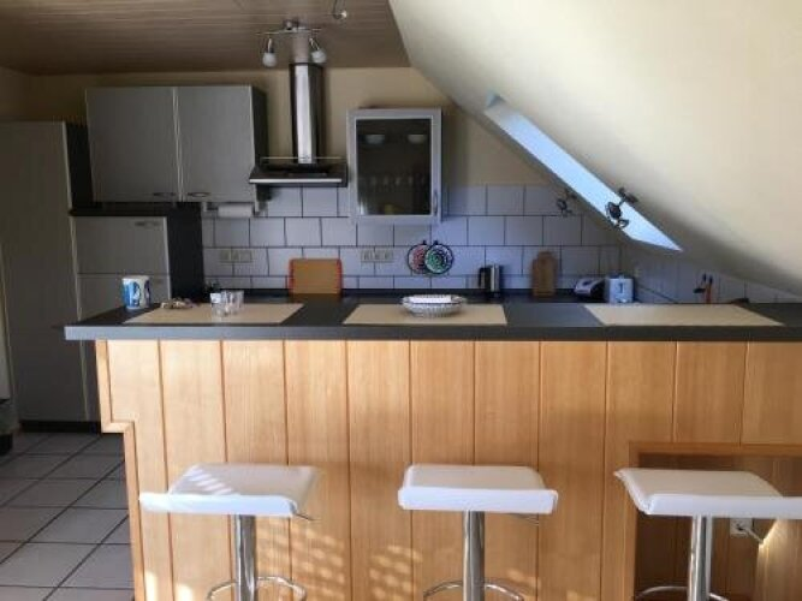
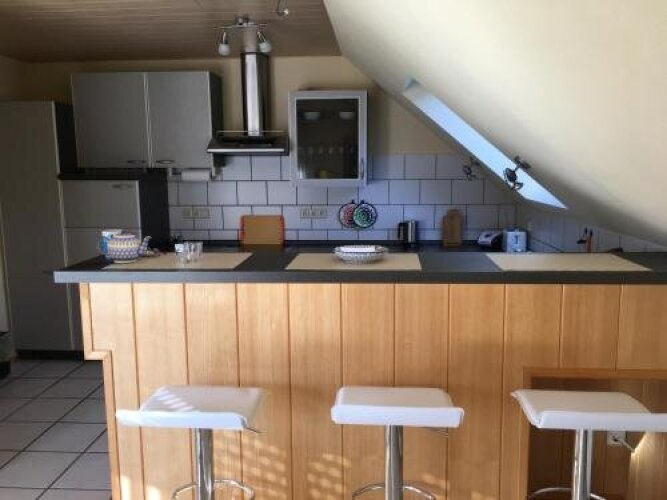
+ teapot [95,228,152,264]
